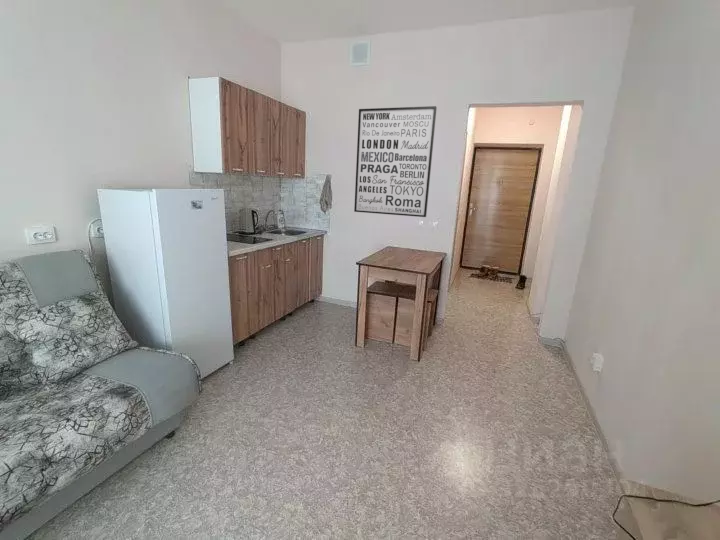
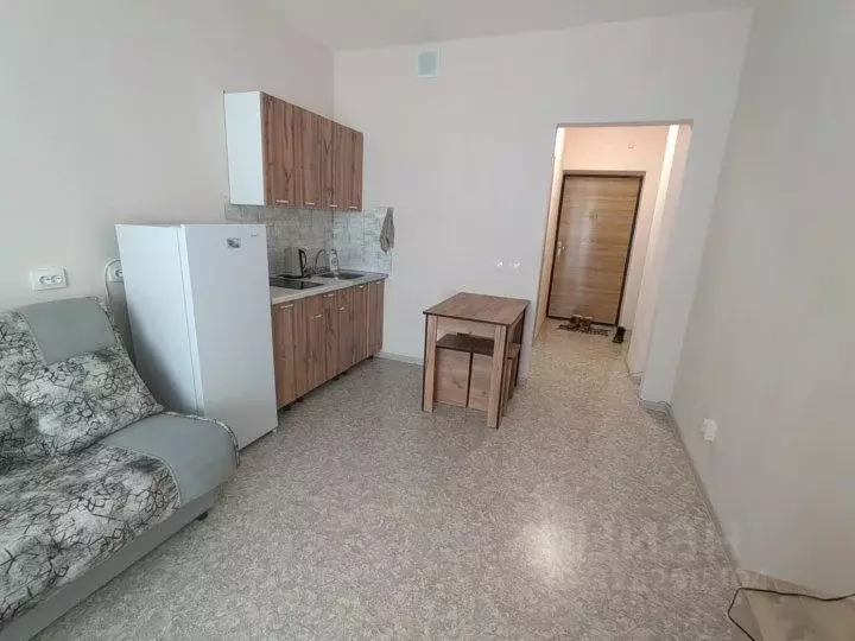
- wall art [353,105,438,218]
